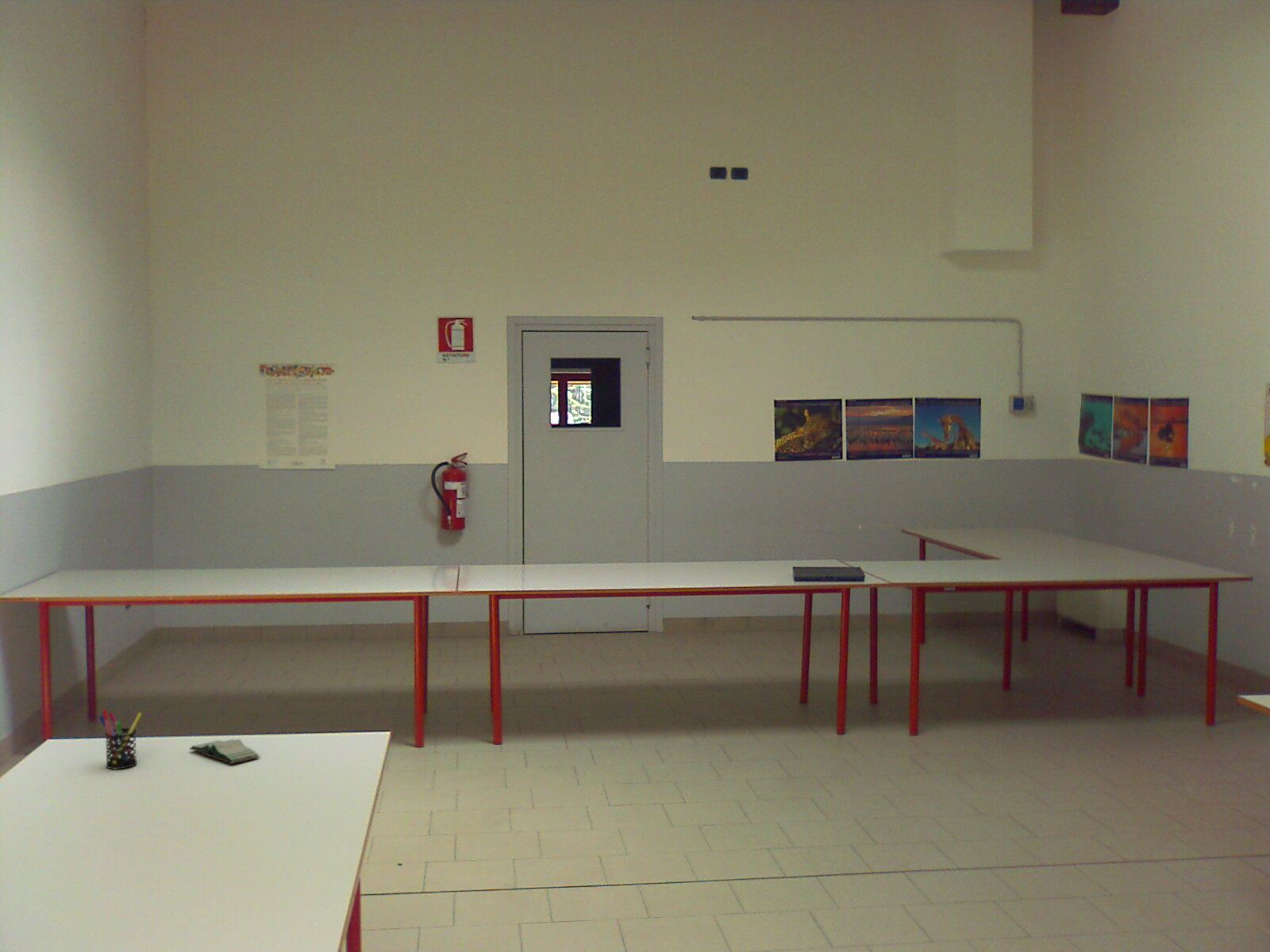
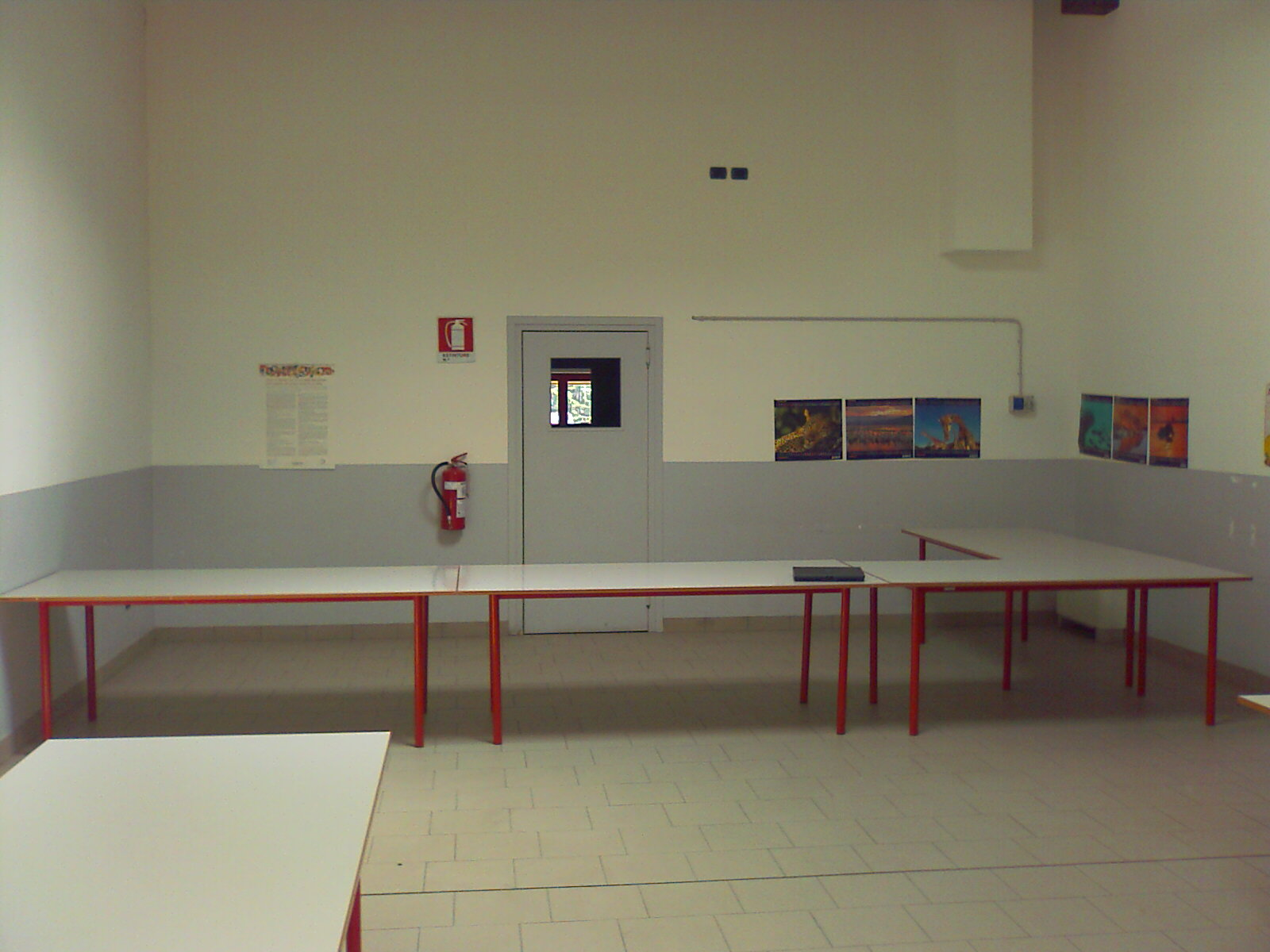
- pen holder [98,708,143,770]
- book [189,739,260,765]
